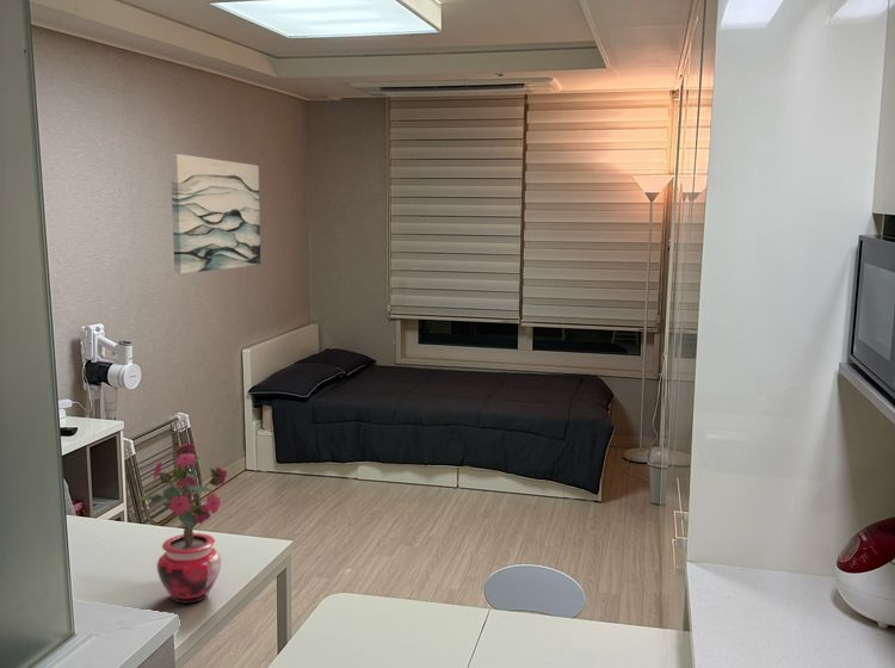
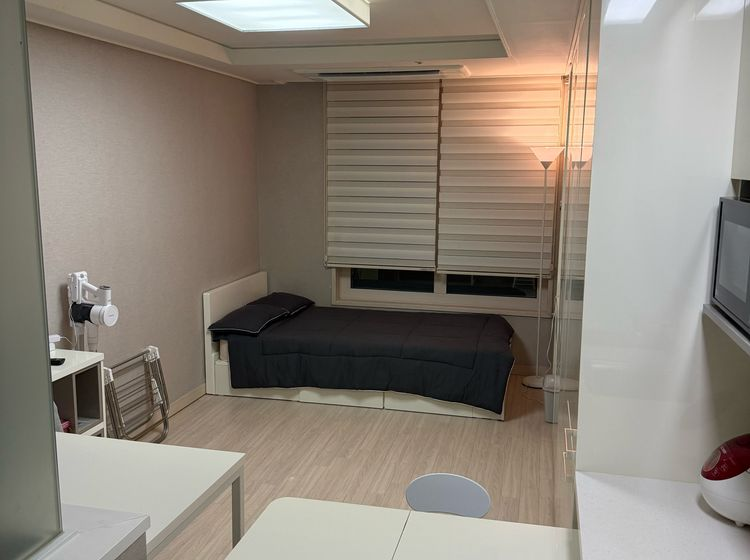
- wall art [169,153,261,274]
- potted plant [135,443,228,605]
